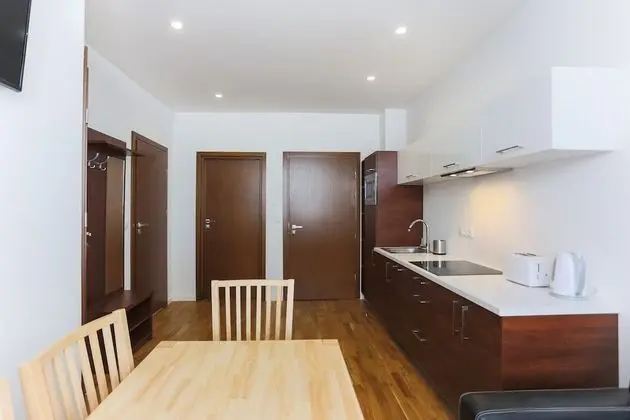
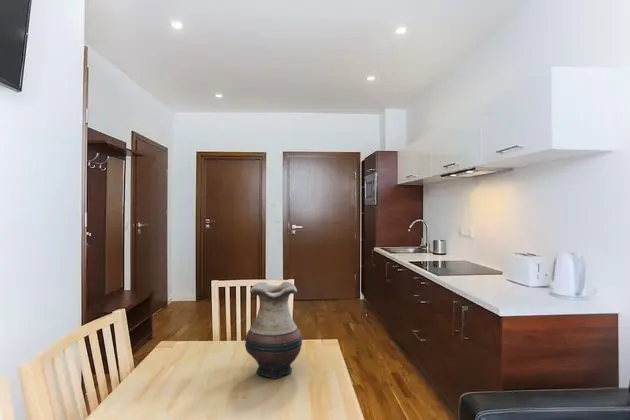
+ vase [244,281,303,379]
